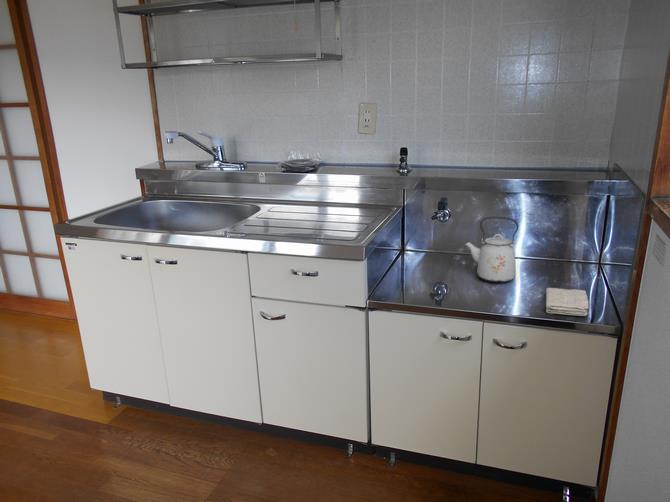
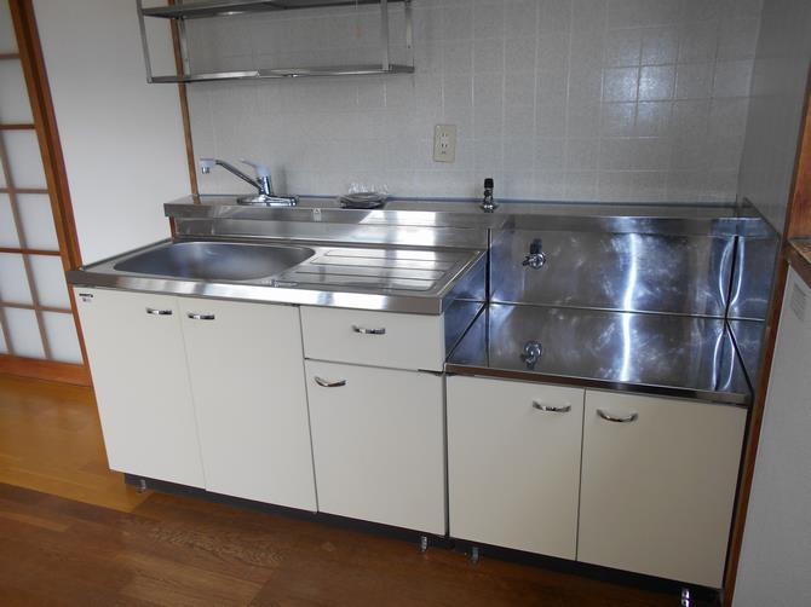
- kettle [464,216,520,283]
- washcloth [545,287,590,317]
